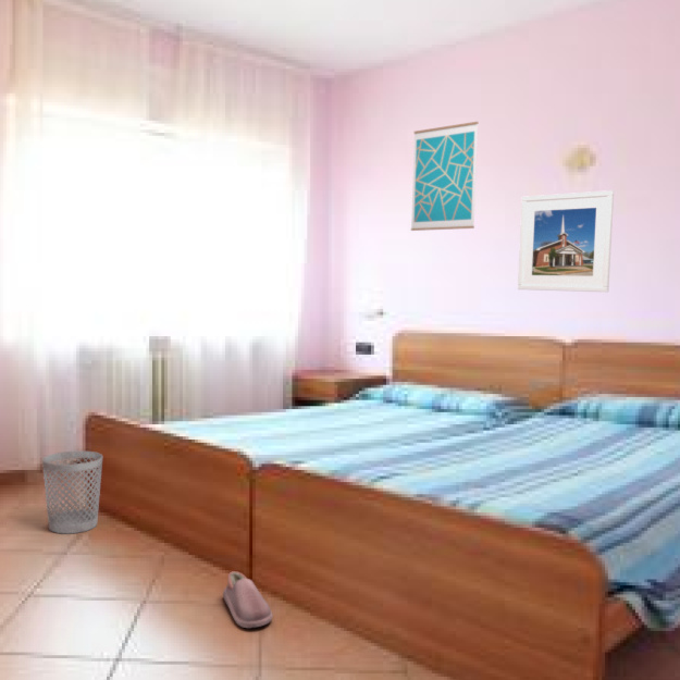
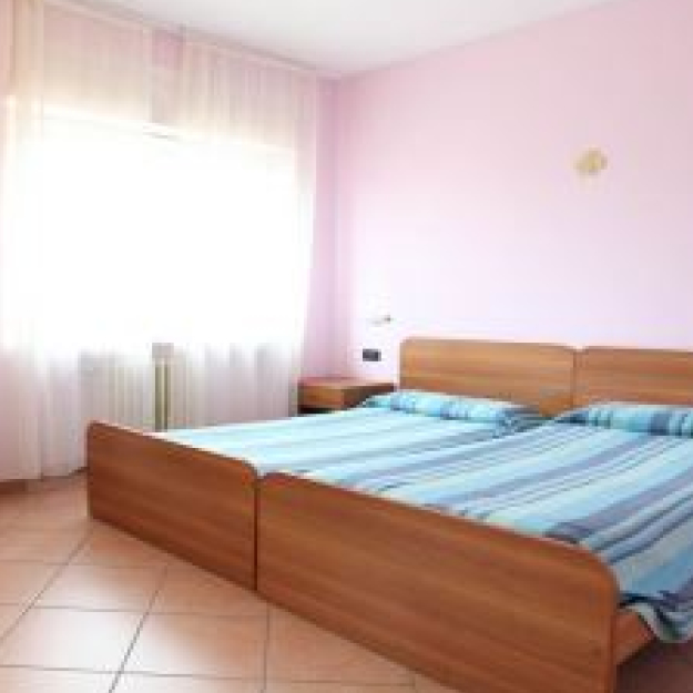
- wastebasket [41,450,103,535]
- shoe [222,570,274,629]
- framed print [517,189,615,293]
- wall art [410,121,480,232]
